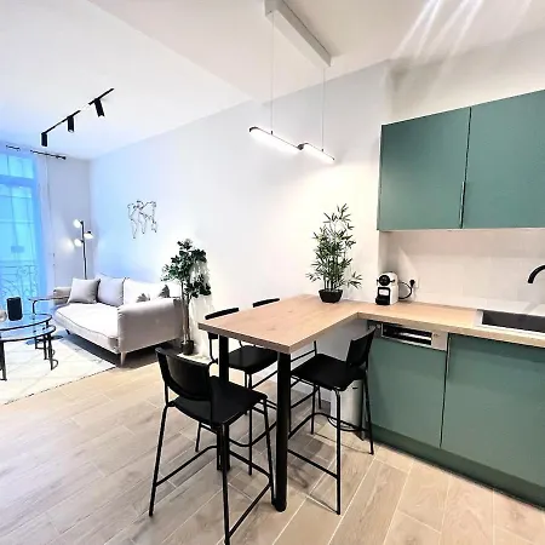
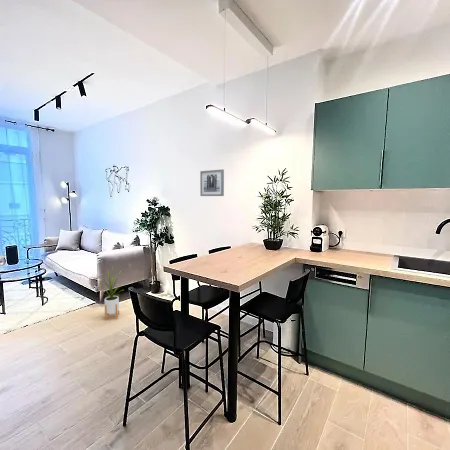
+ house plant [98,266,124,321]
+ wall art [199,168,225,197]
